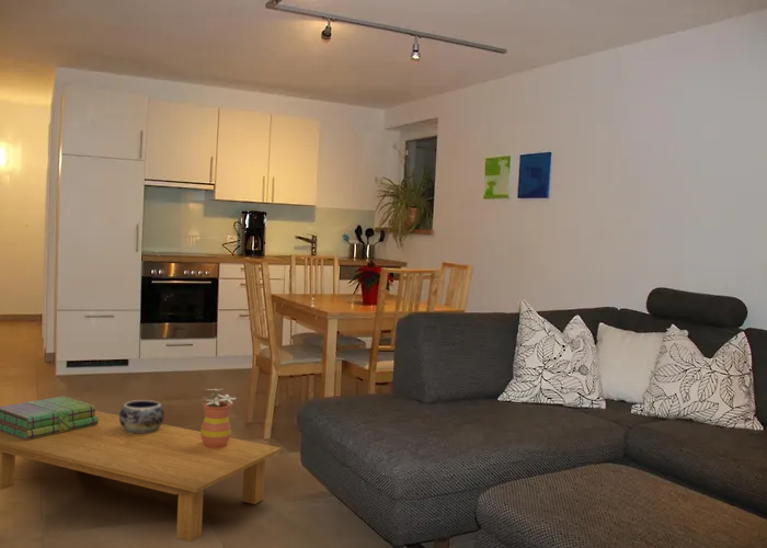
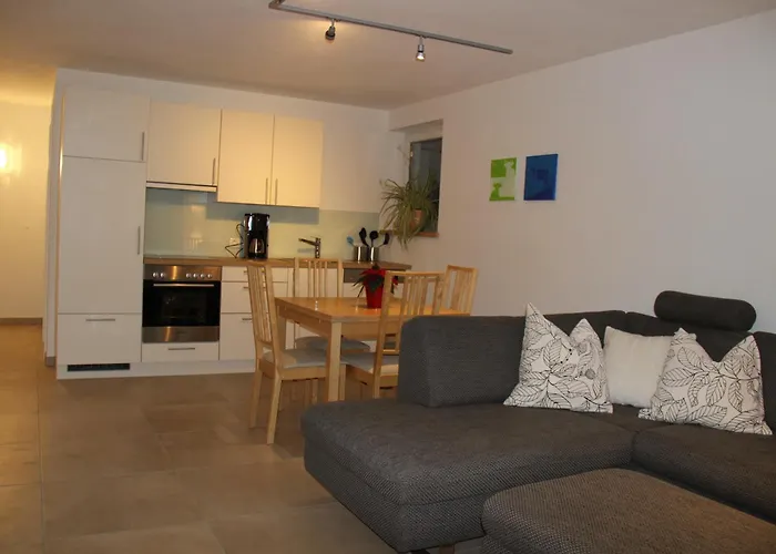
- coffee table [0,410,283,543]
- stack of books [0,396,99,439]
- flowerpot [199,388,237,447]
- decorative bowl [118,399,165,433]
